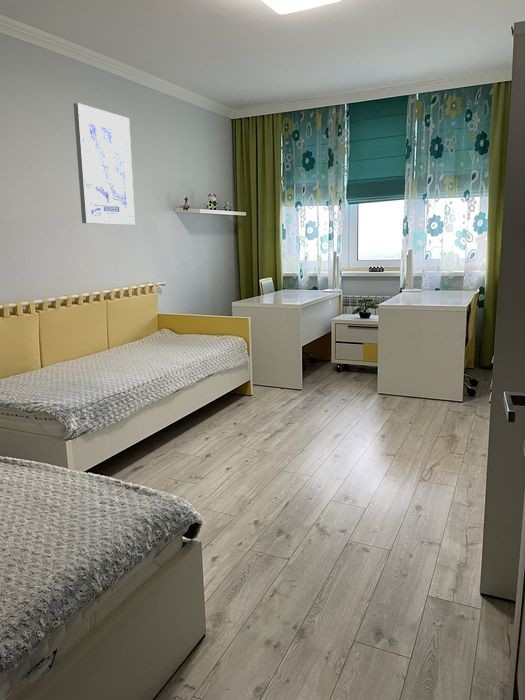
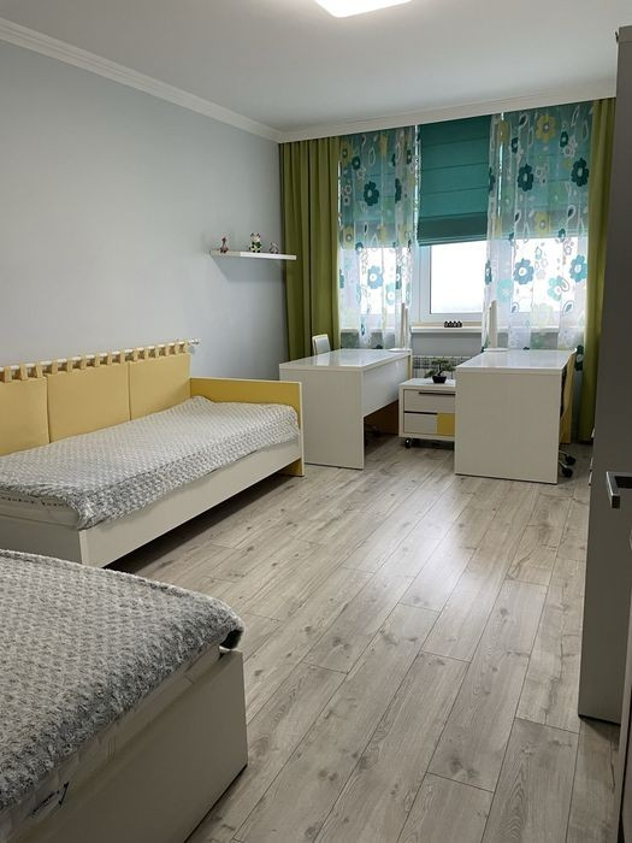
- wall art [73,102,136,226]
